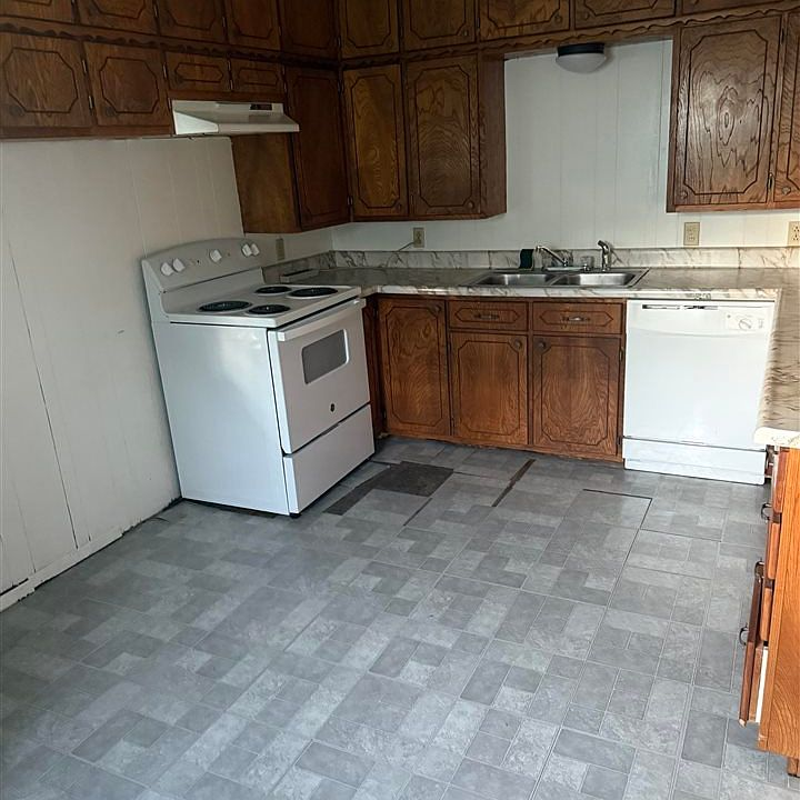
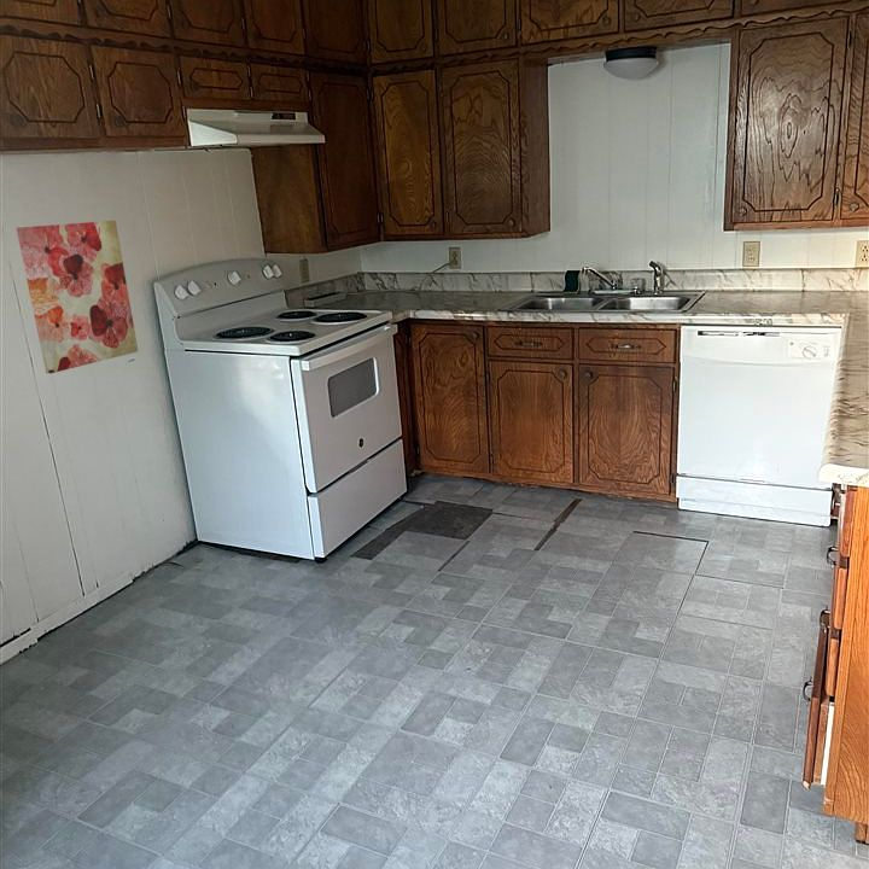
+ wall art [16,220,139,374]
